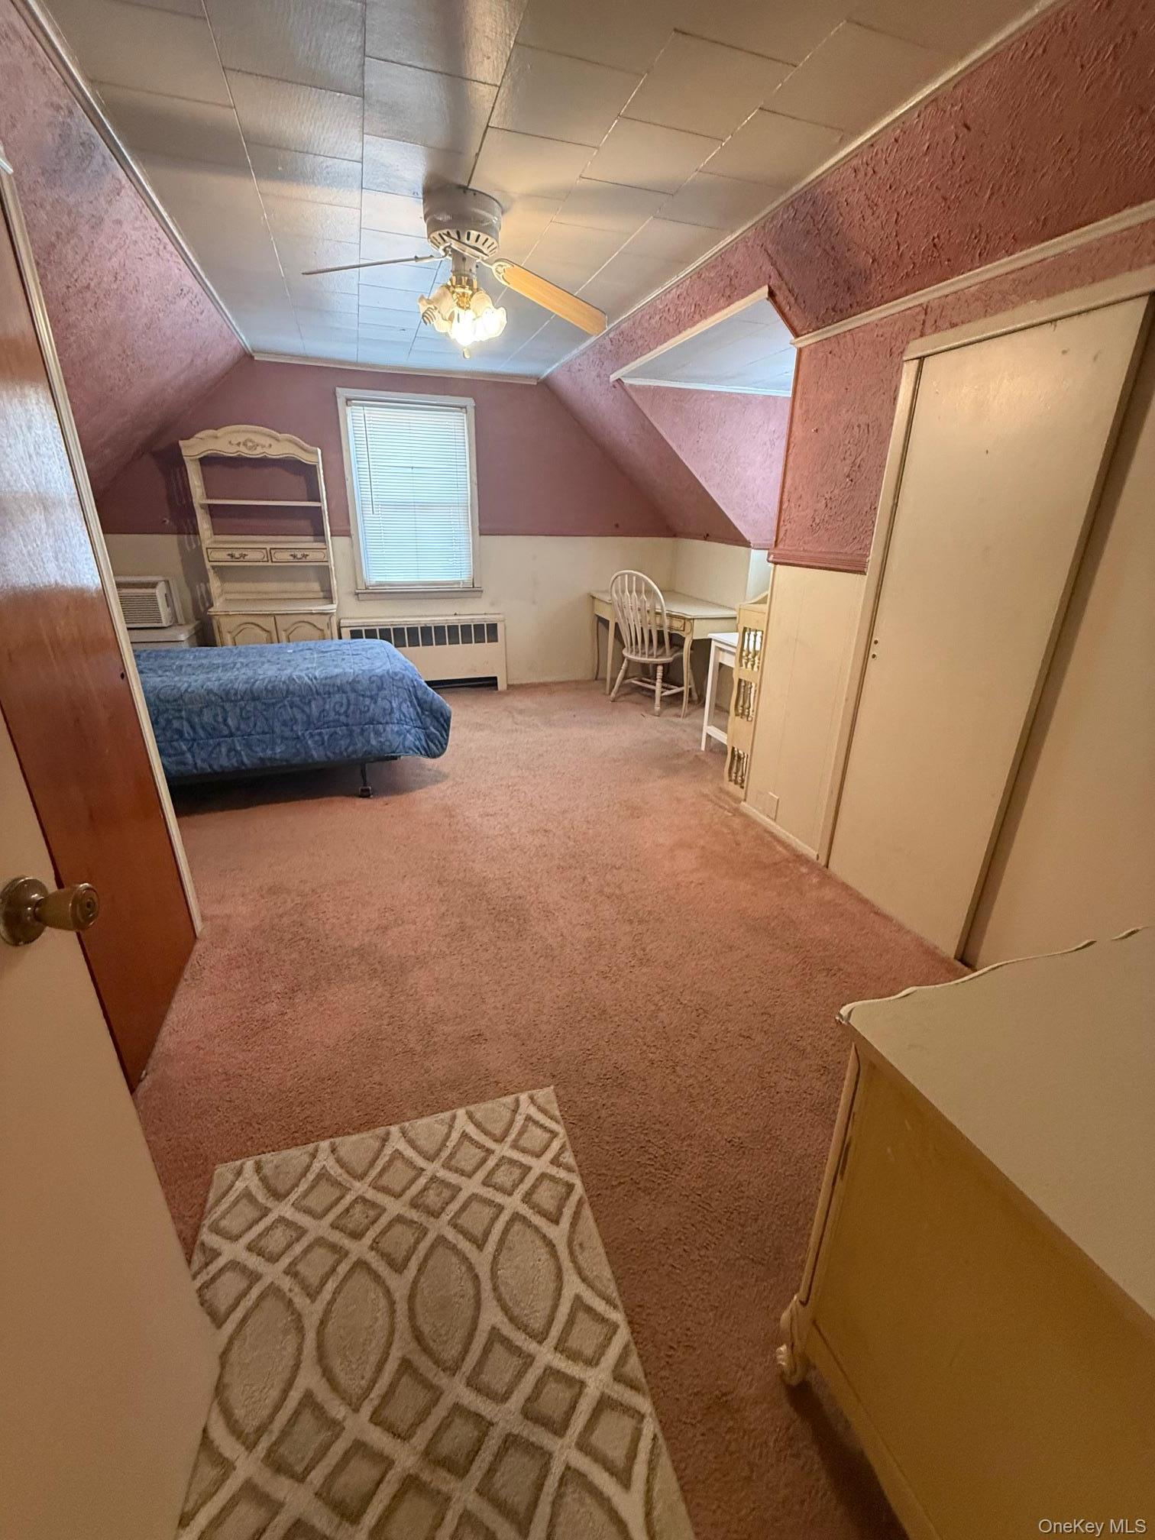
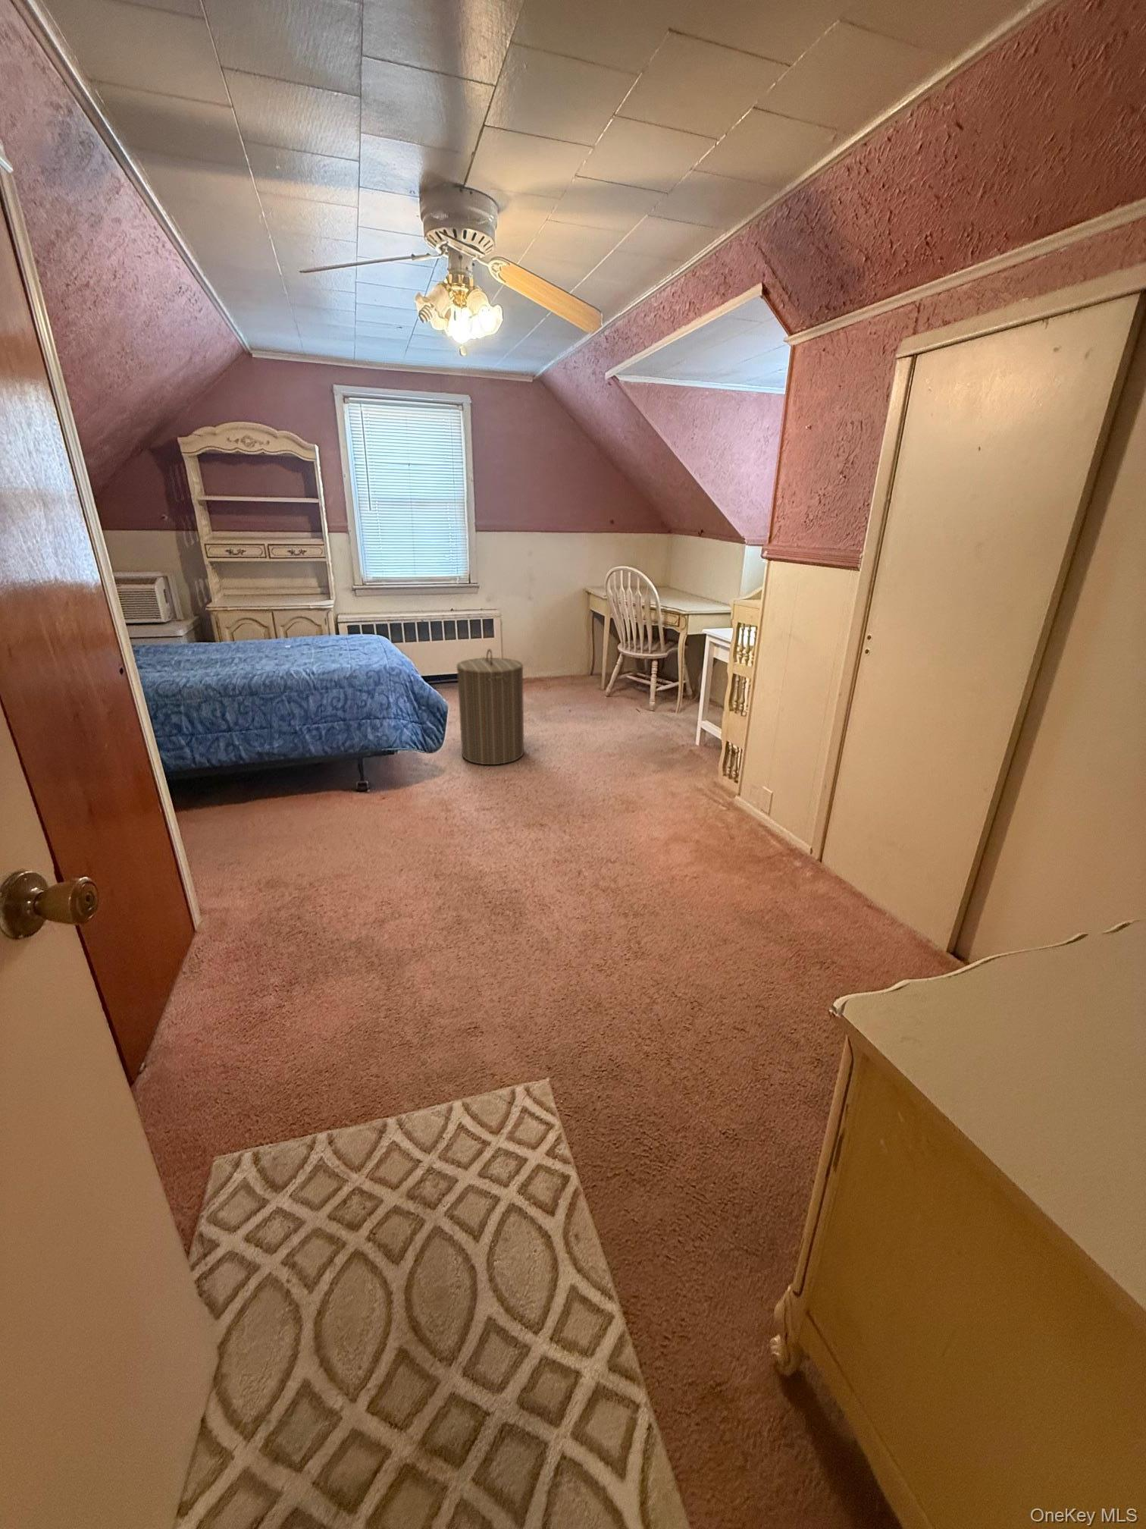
+ laundry hamper [455,648,525,766]
